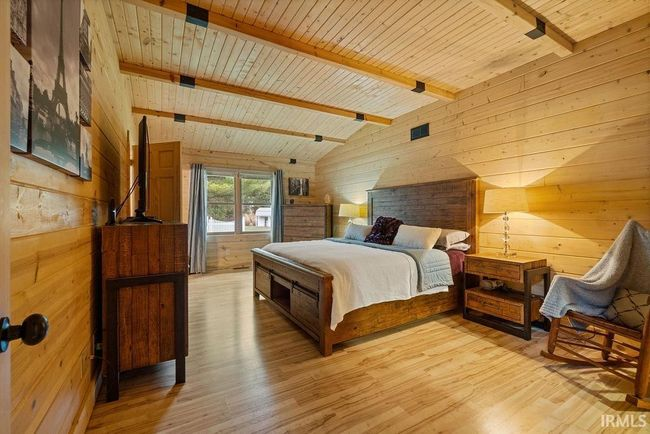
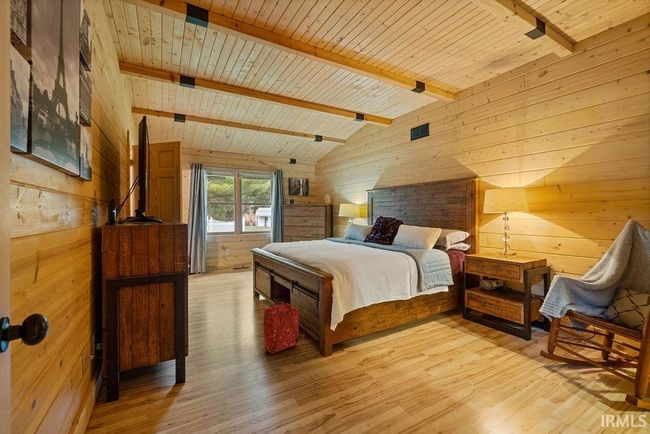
+ backpack [263,301,305,355]
